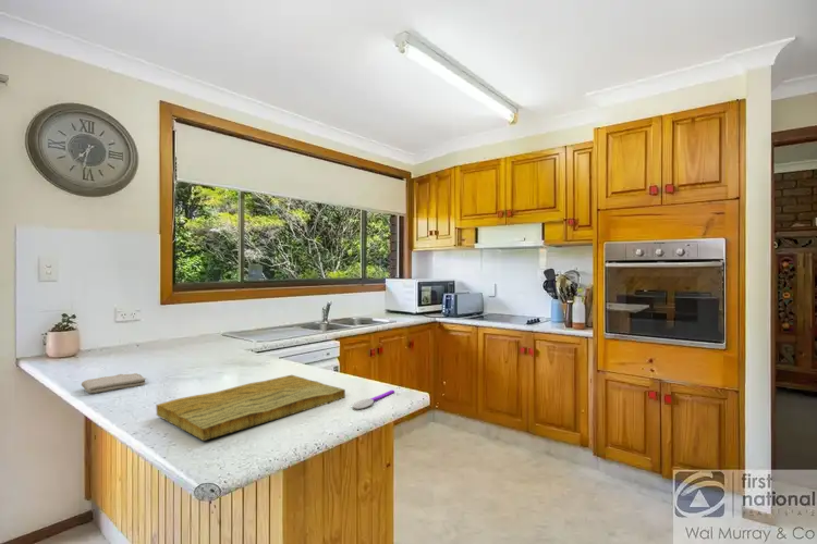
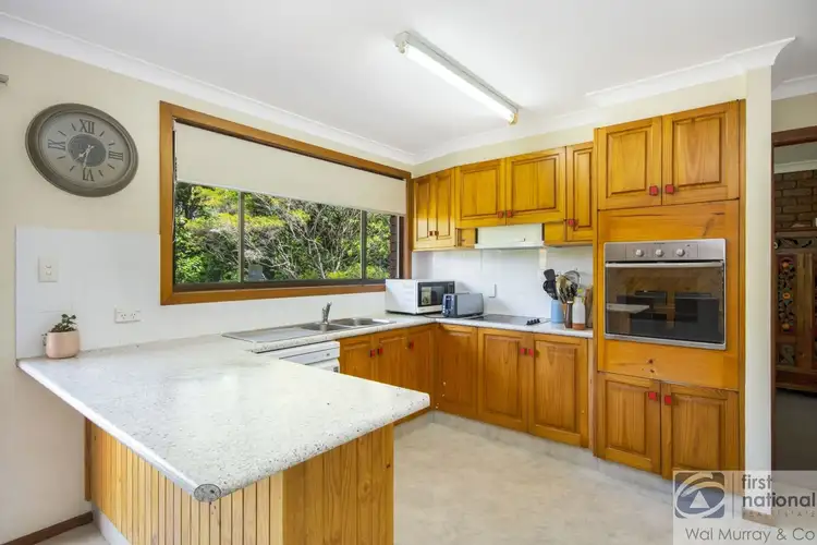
- washcloth [81,372,147,394]
- cutting board [156,374,346,442]
- spoon [352,390,395,410]
